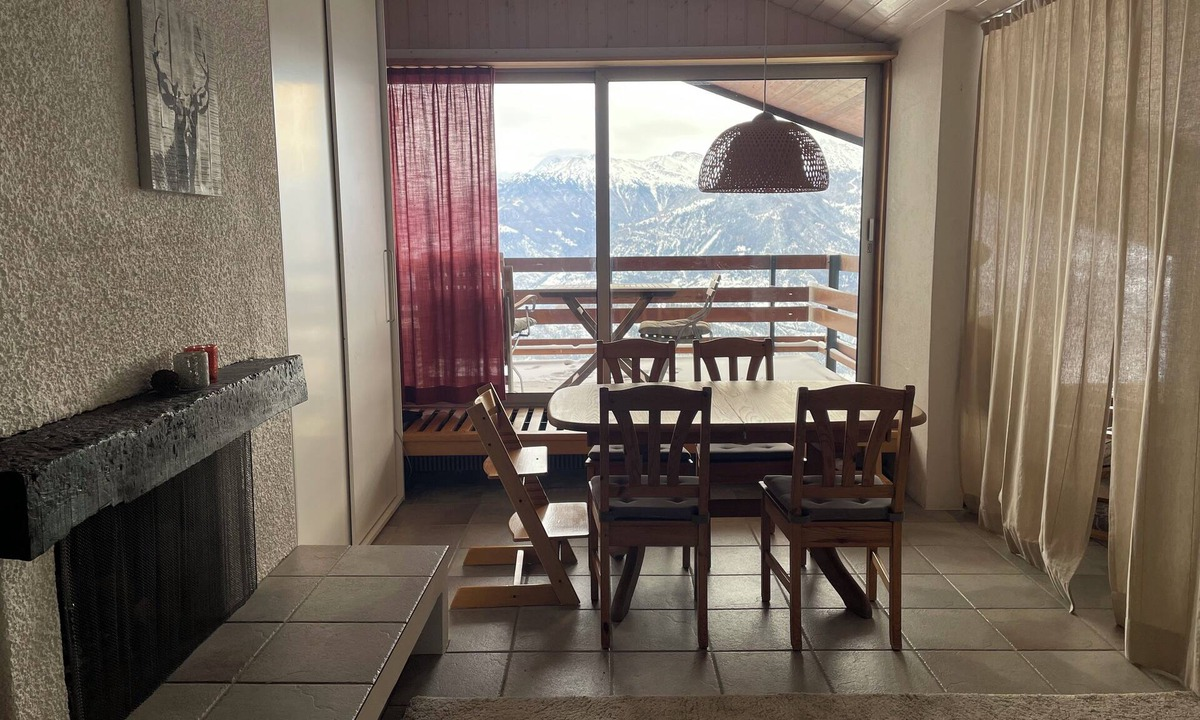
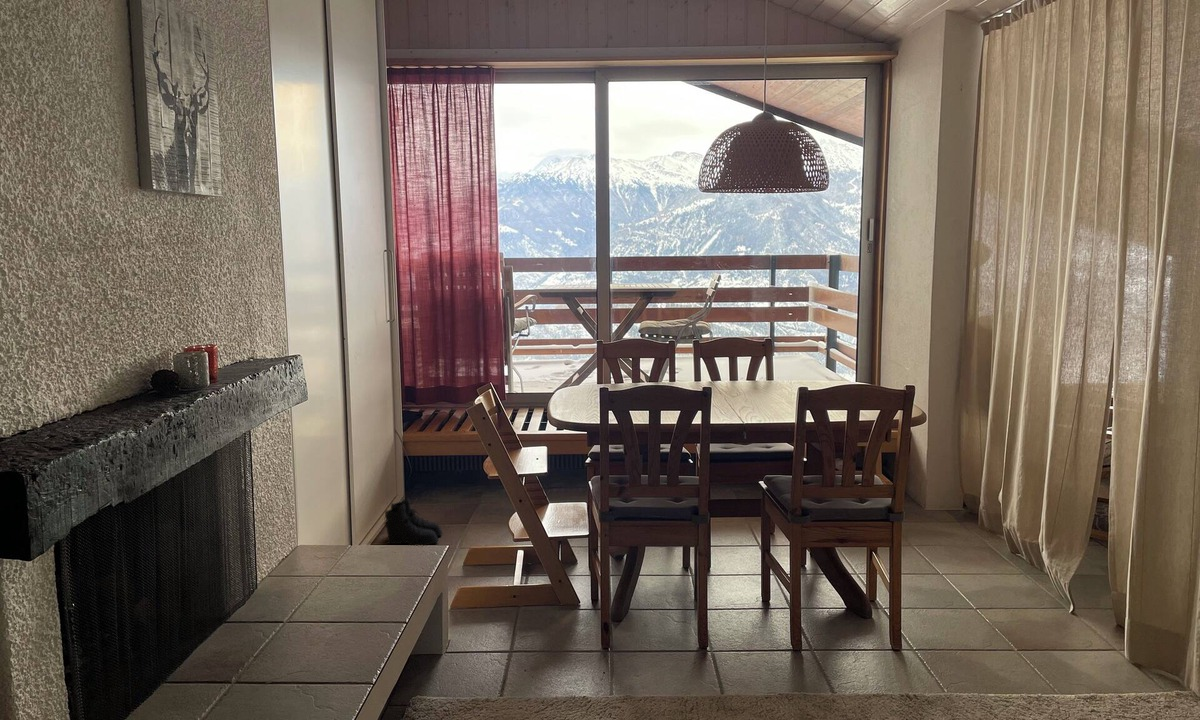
+ boots [383,497,444,546]
